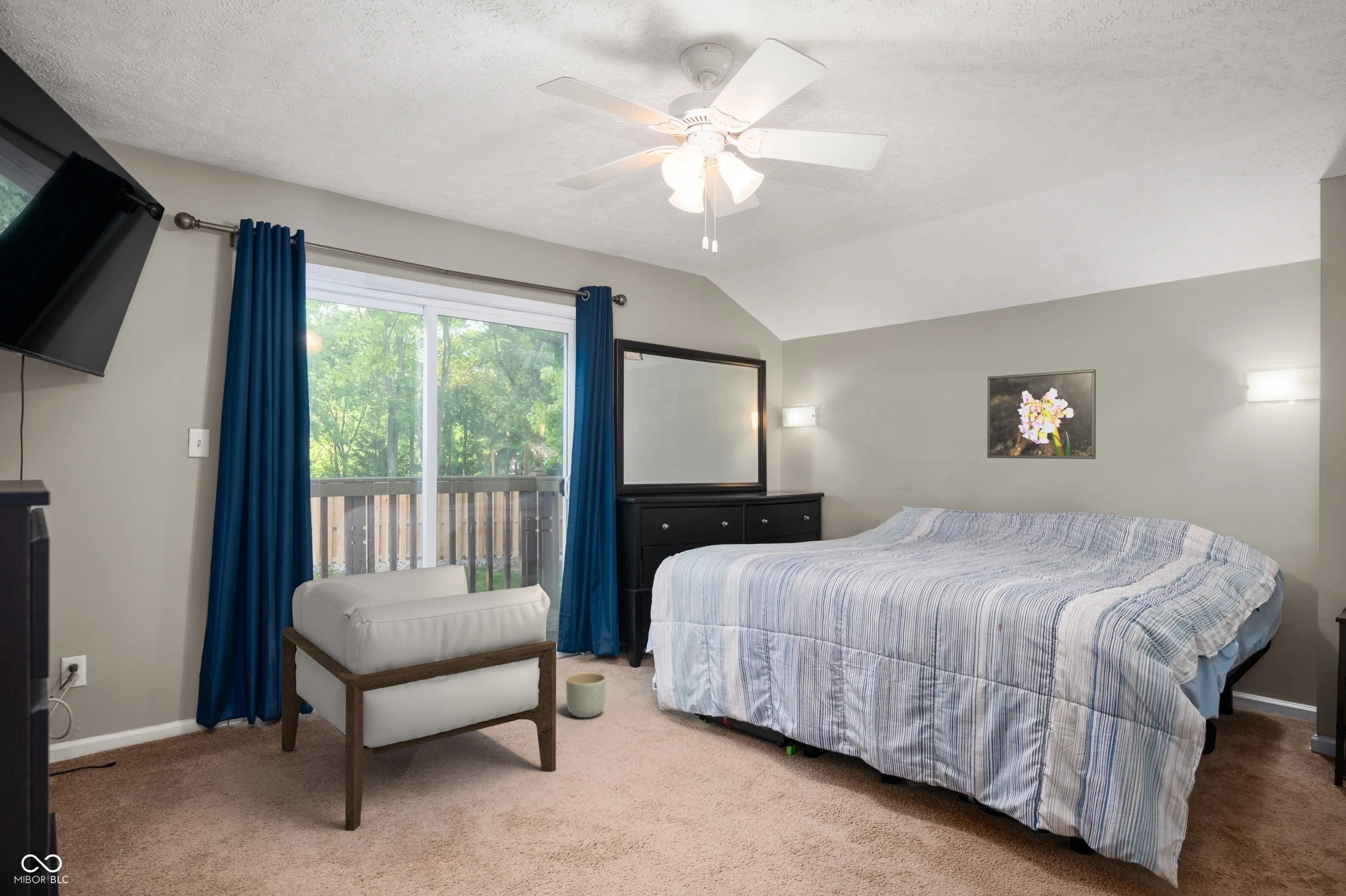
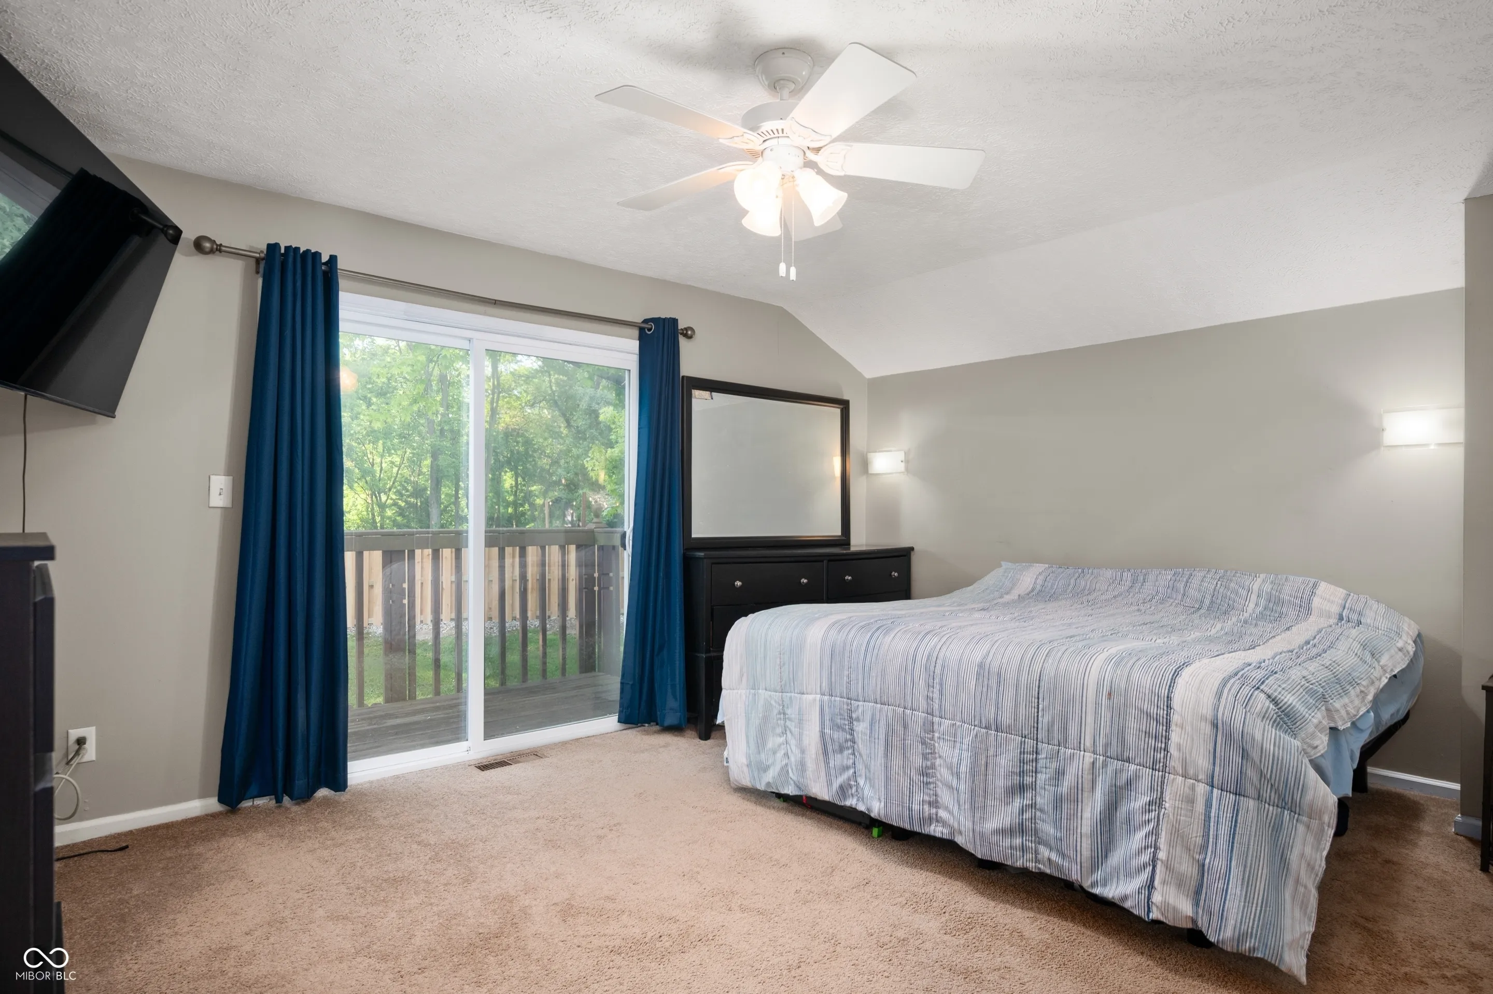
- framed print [987,369,1096,459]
- planter [566,672,606,718]
- armchair [281,564,557,831]
